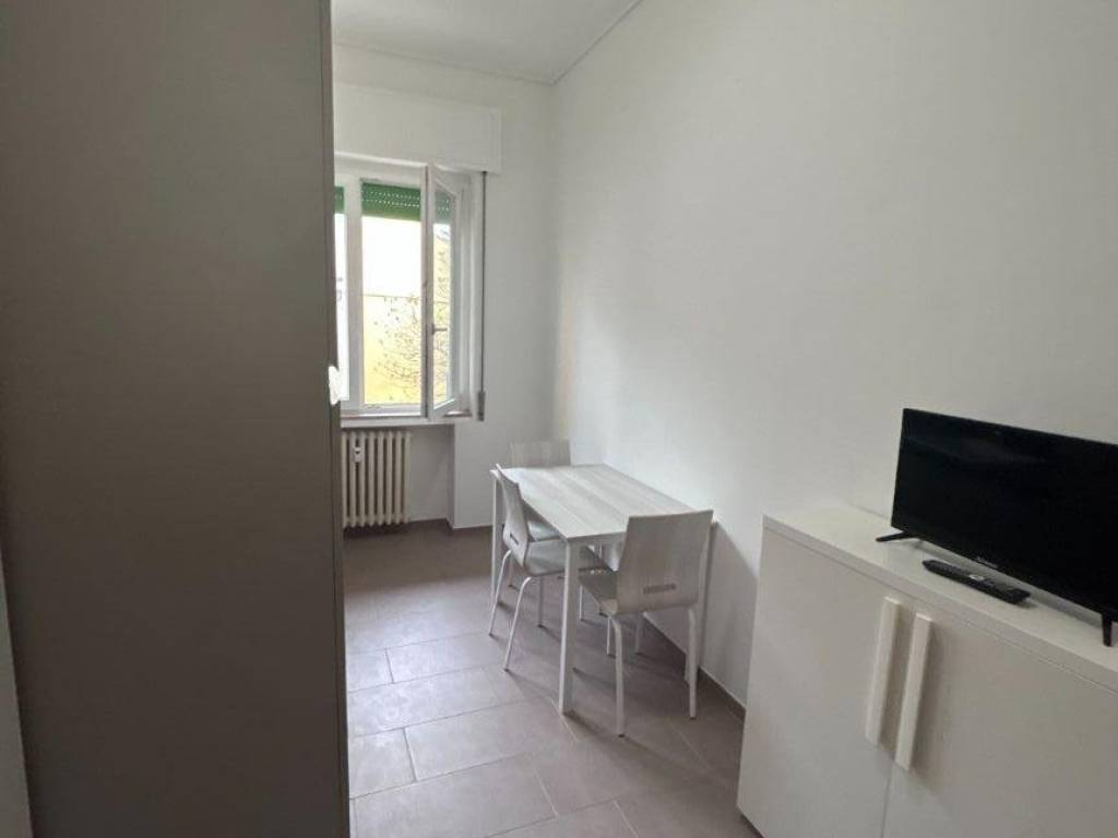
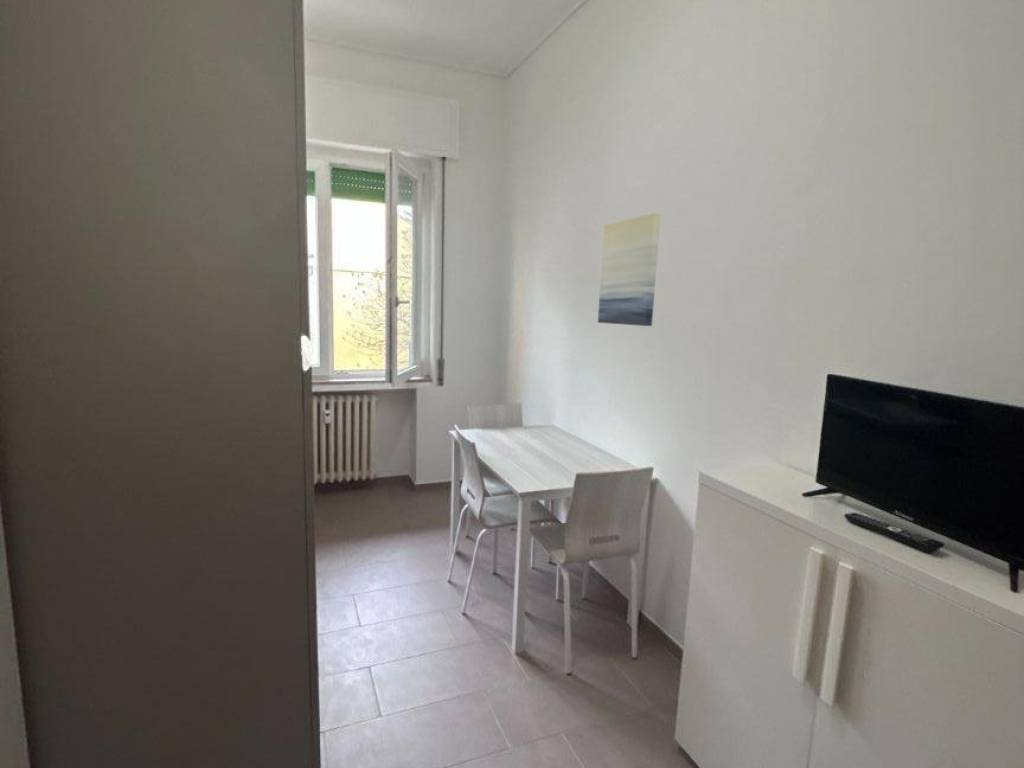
+ wall art [597,212,661,327]
